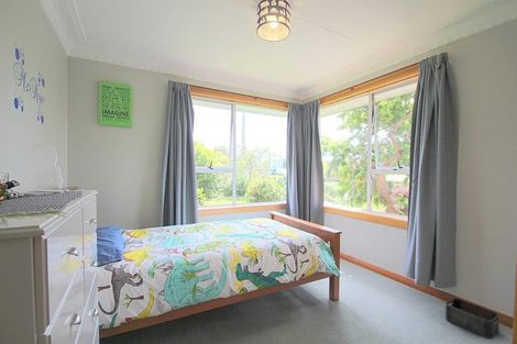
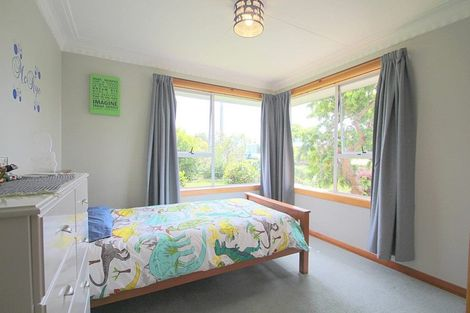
- storage bin [444,297,501,340]
